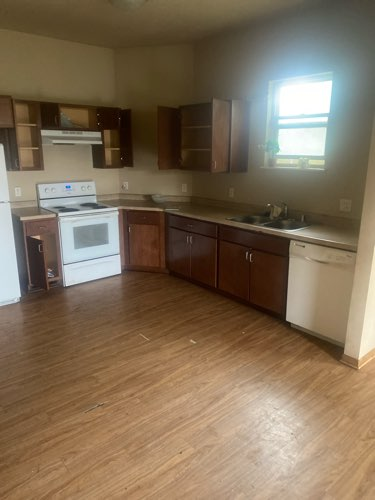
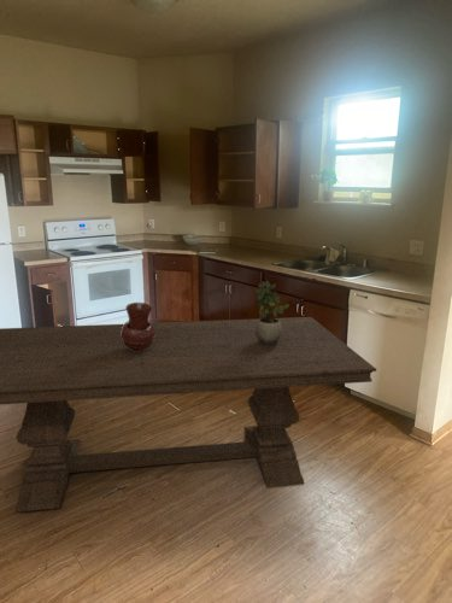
+ dining table [0,316,377,513]
+ vase [121,302,155,352]
+ potted plant [254,280,290,345]
